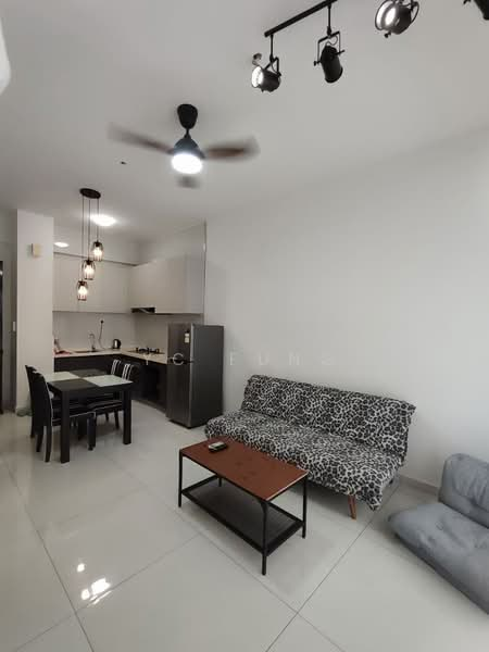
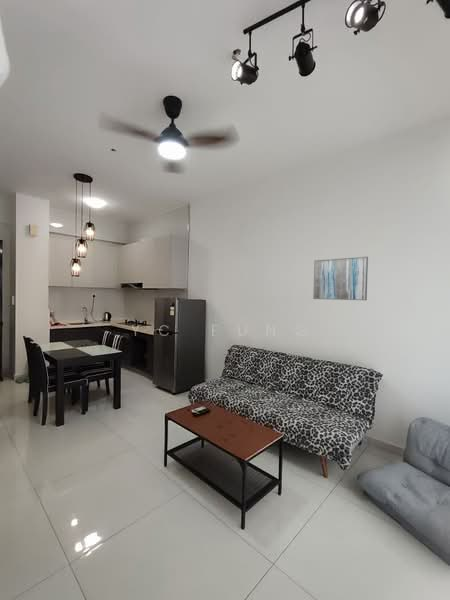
+ wall art [312,256,369,301]
